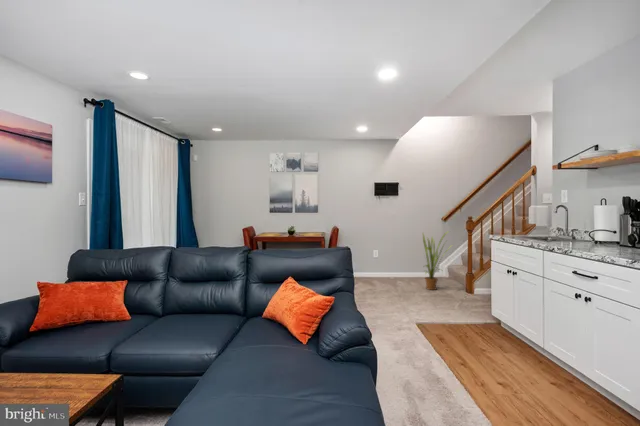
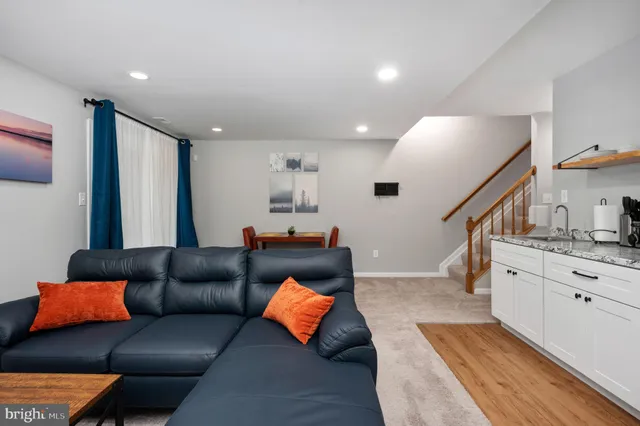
- house plant [422,230,453,291]
